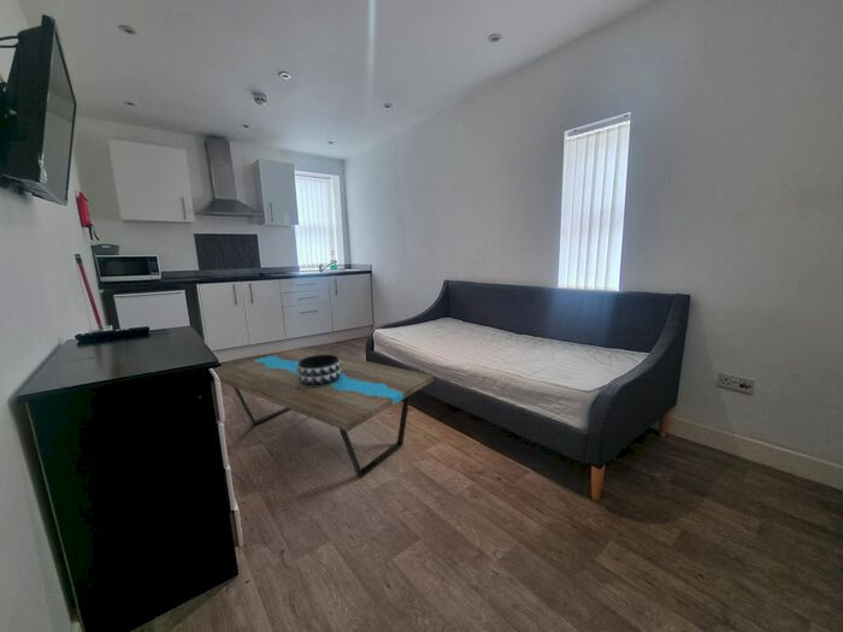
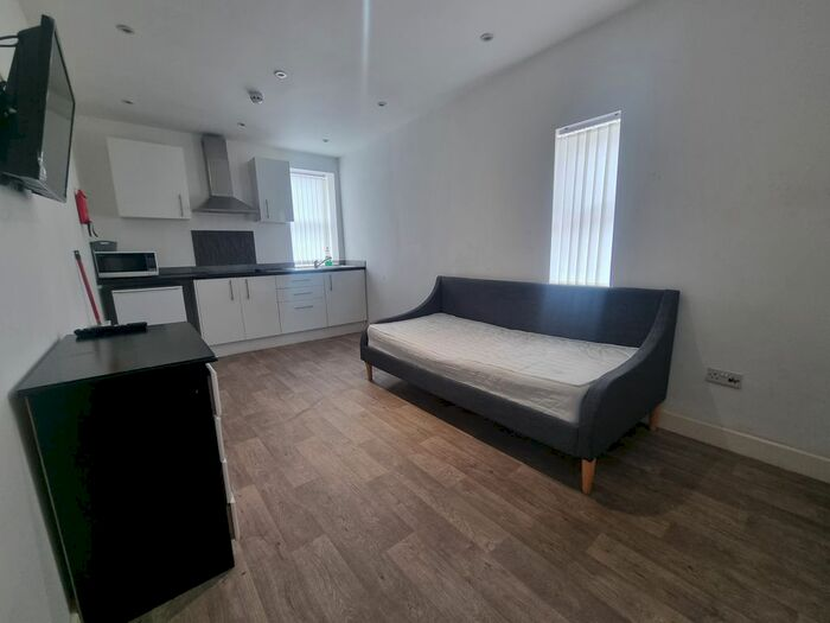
- coffee table [213,347,435,478]
- decorative bowl [296,355,342,386]
